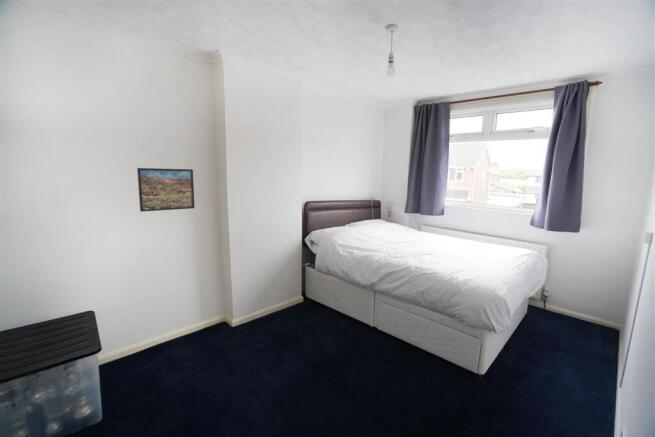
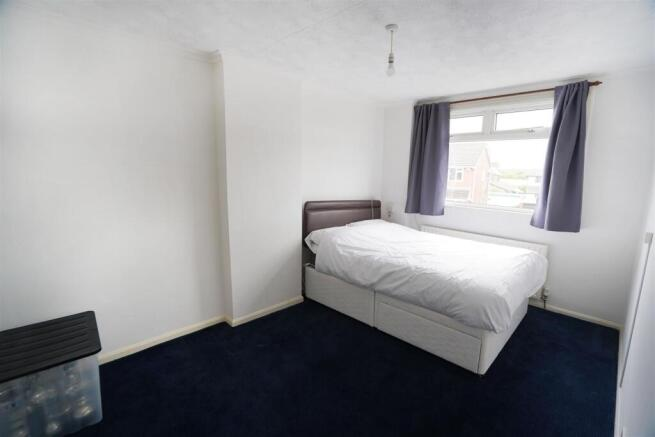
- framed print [136,167,196,213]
